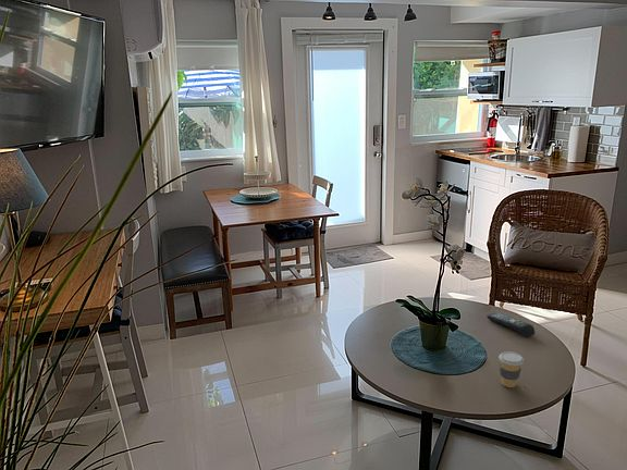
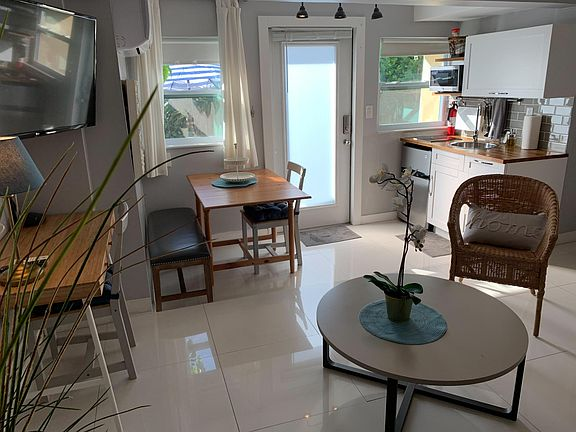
- coffee cup [497,350,525,388]
- remote control [487,311,536,338]
